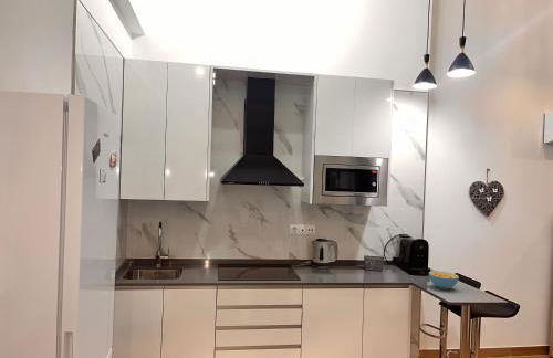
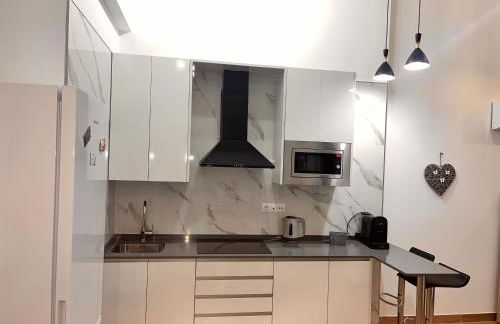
- cereal bowl [428,270,460,291]
